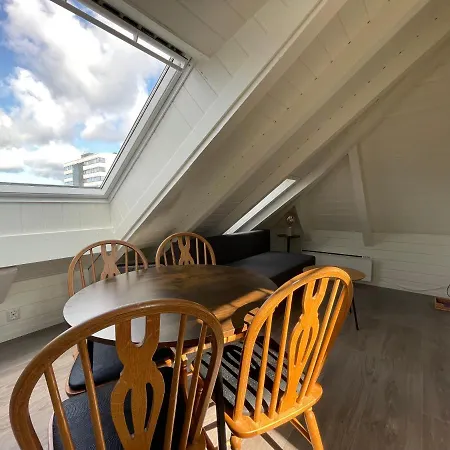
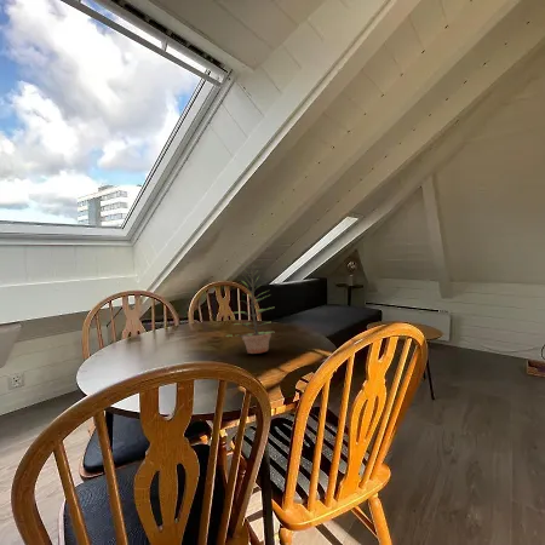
+ plant [225,259,275,355]
